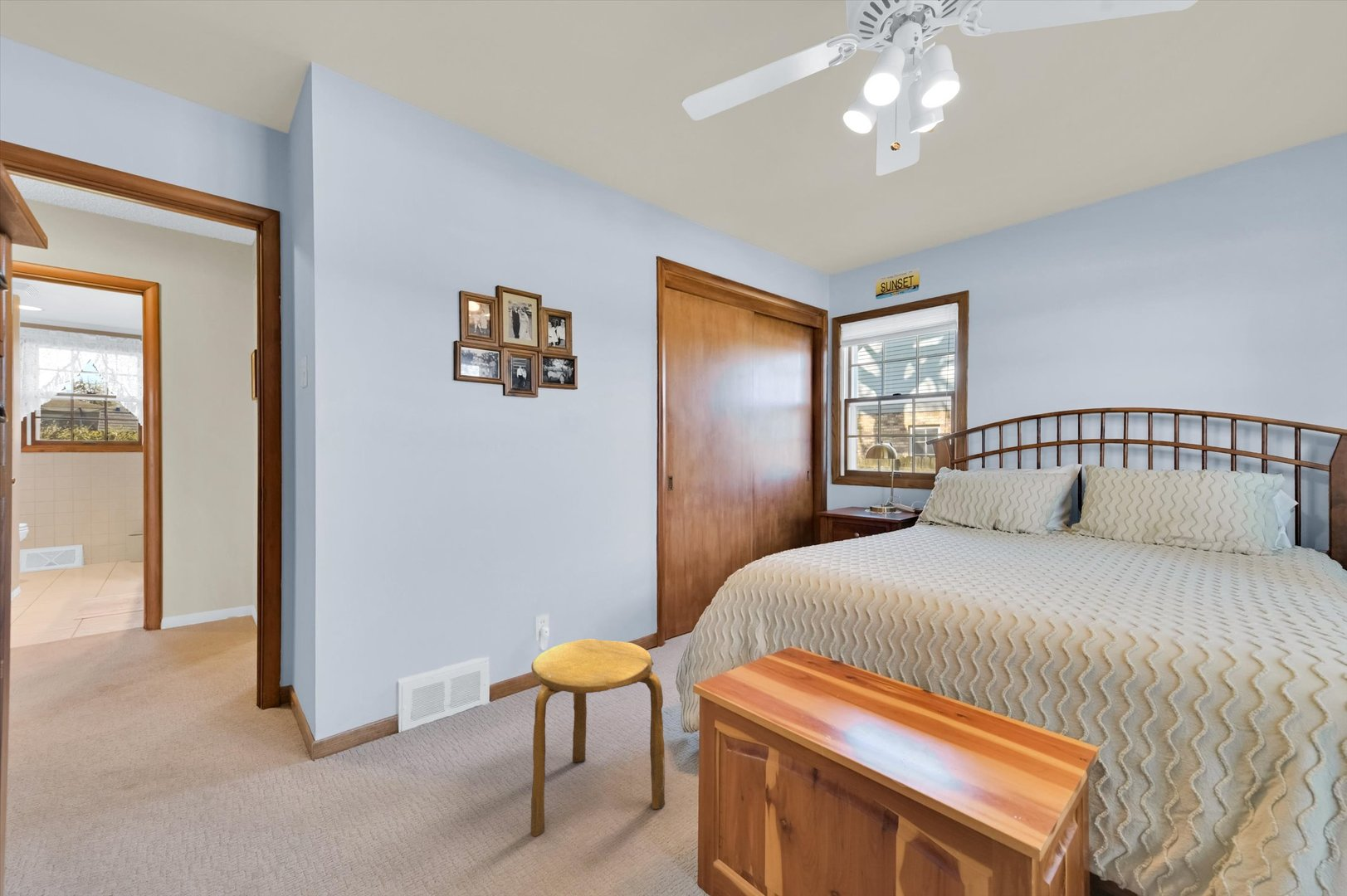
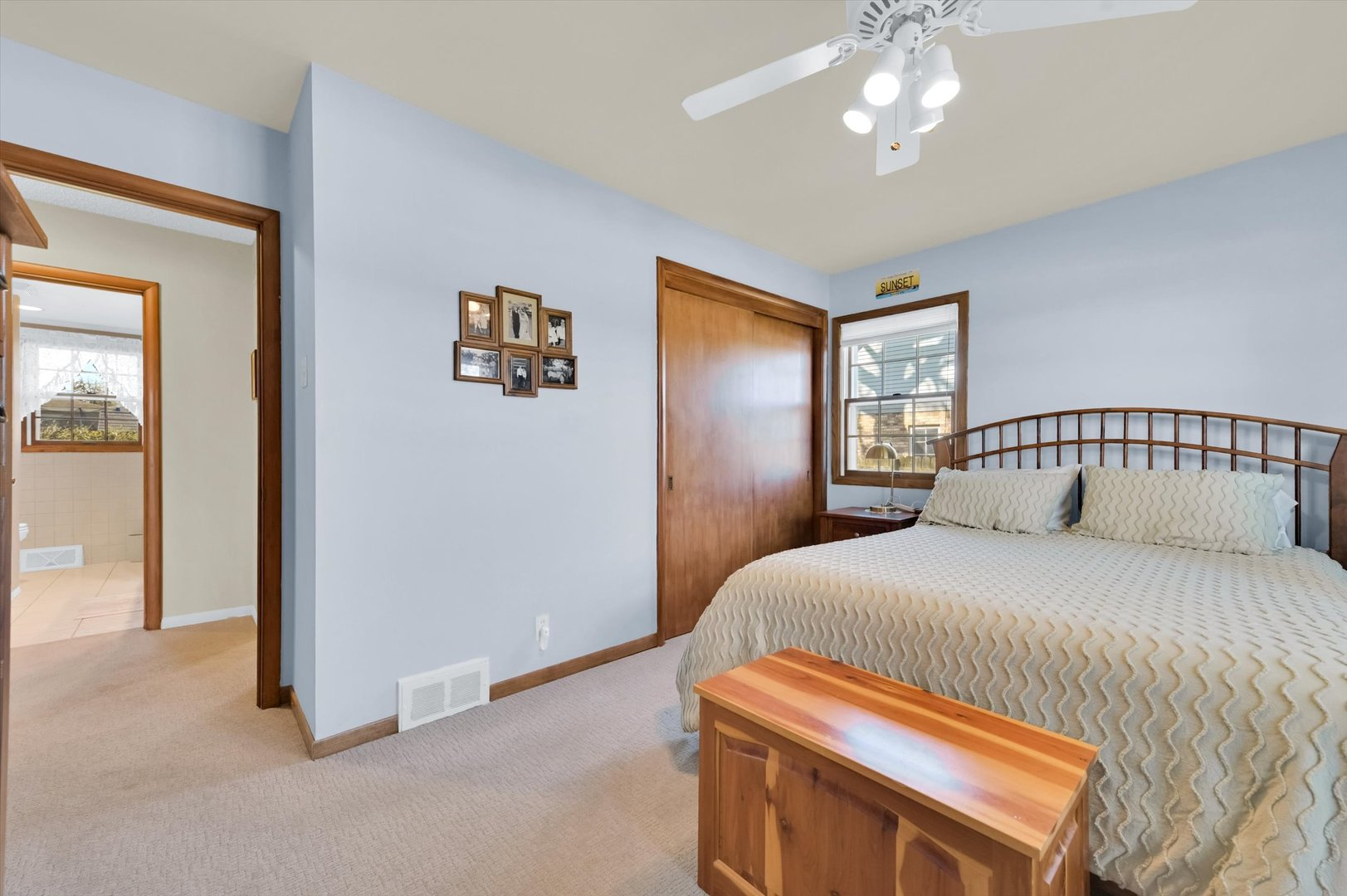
- stool [530,638,666,837]
